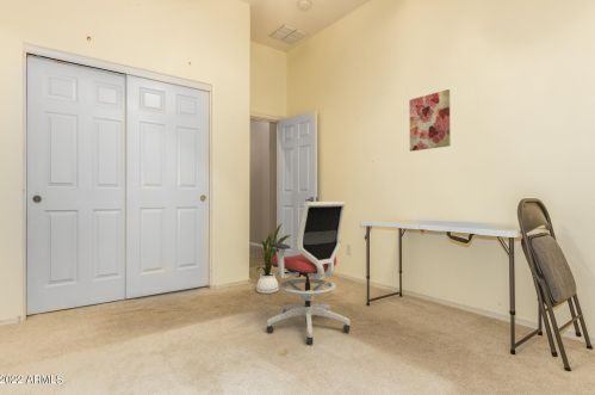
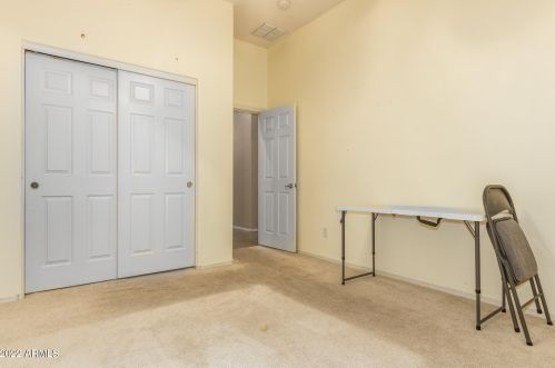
- house plant [255,222,292,295]
- wall art [408,88,452,153]
- office chair [265,200,352,345]
